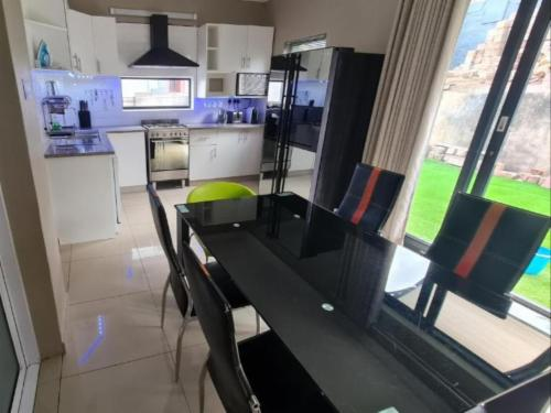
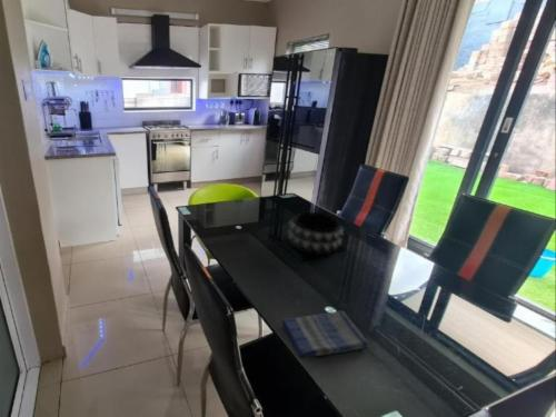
+ dish towel [280,310,369,359]
+ decorative bowl [286,211,345,257]
